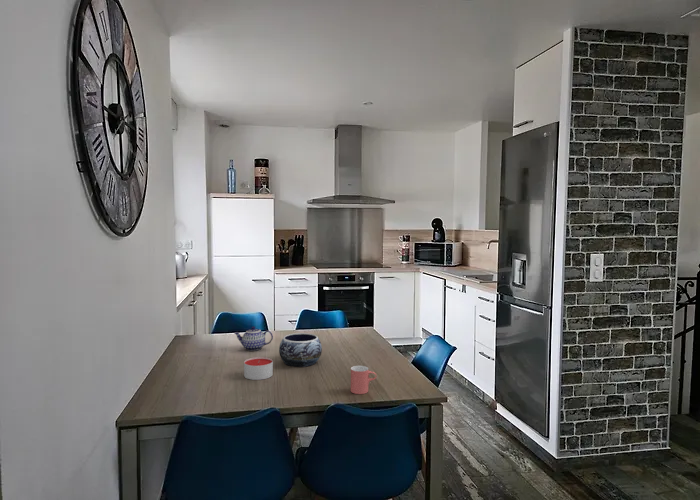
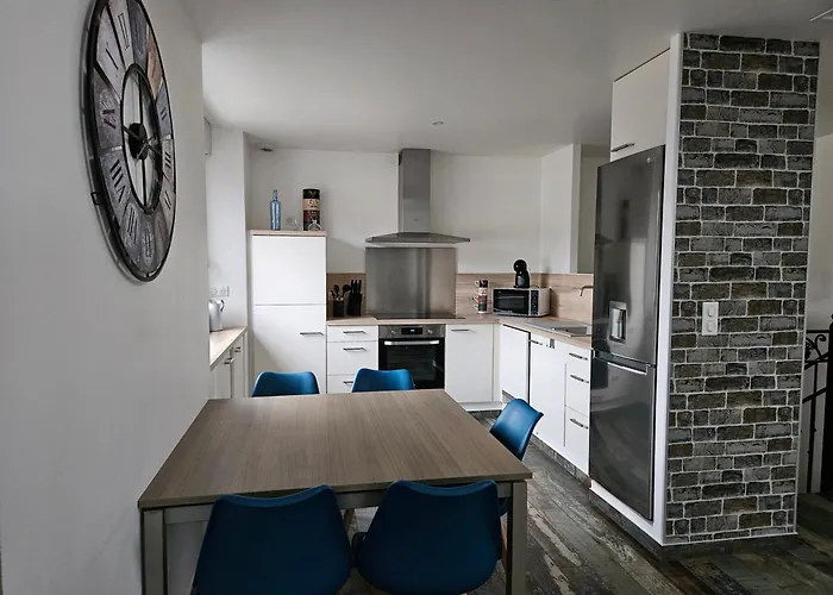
- cup [350,365,378,395]
- teapot [233,325,274,352]
- decorative bowl [278,332,323,368]
- candle [243,356,274,381]
